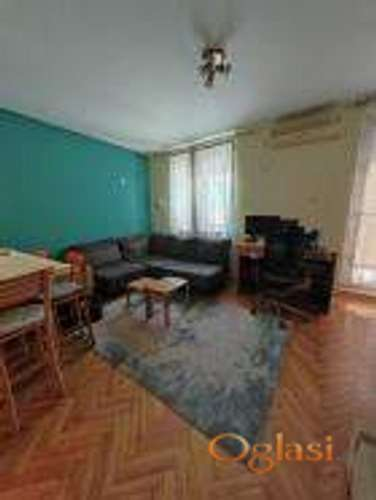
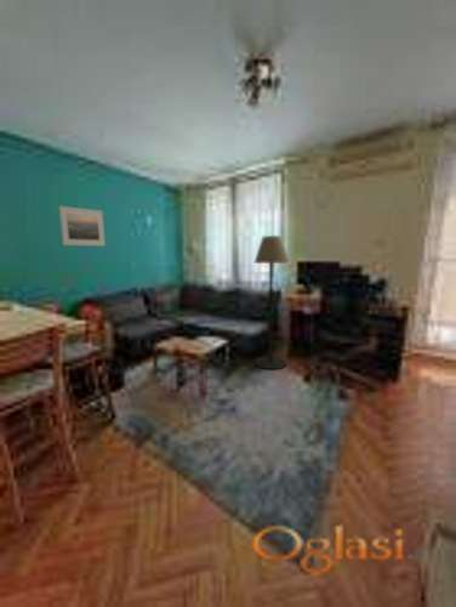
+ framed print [58,205,107,248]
+ floor lamp [252,234,290,370]
